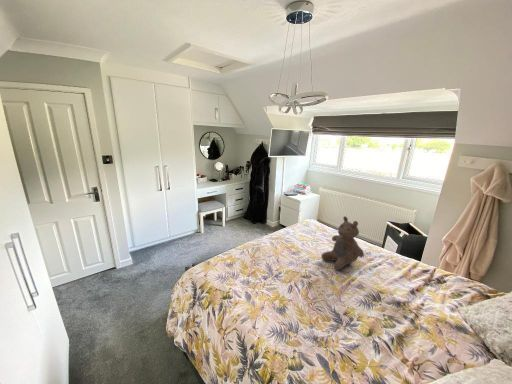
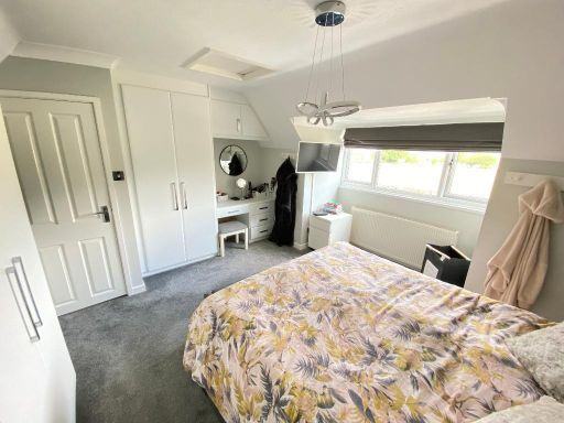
- bear [320,215,365,271]
